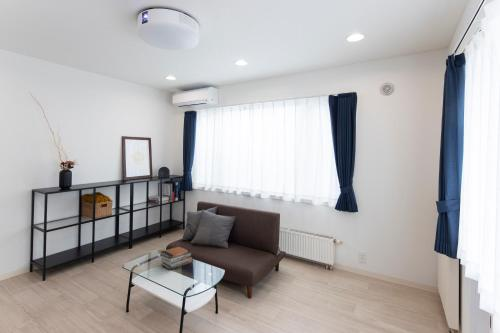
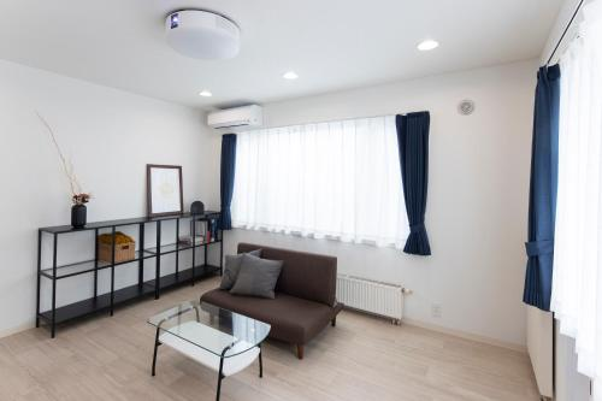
- book stack [160,245,193,270]
